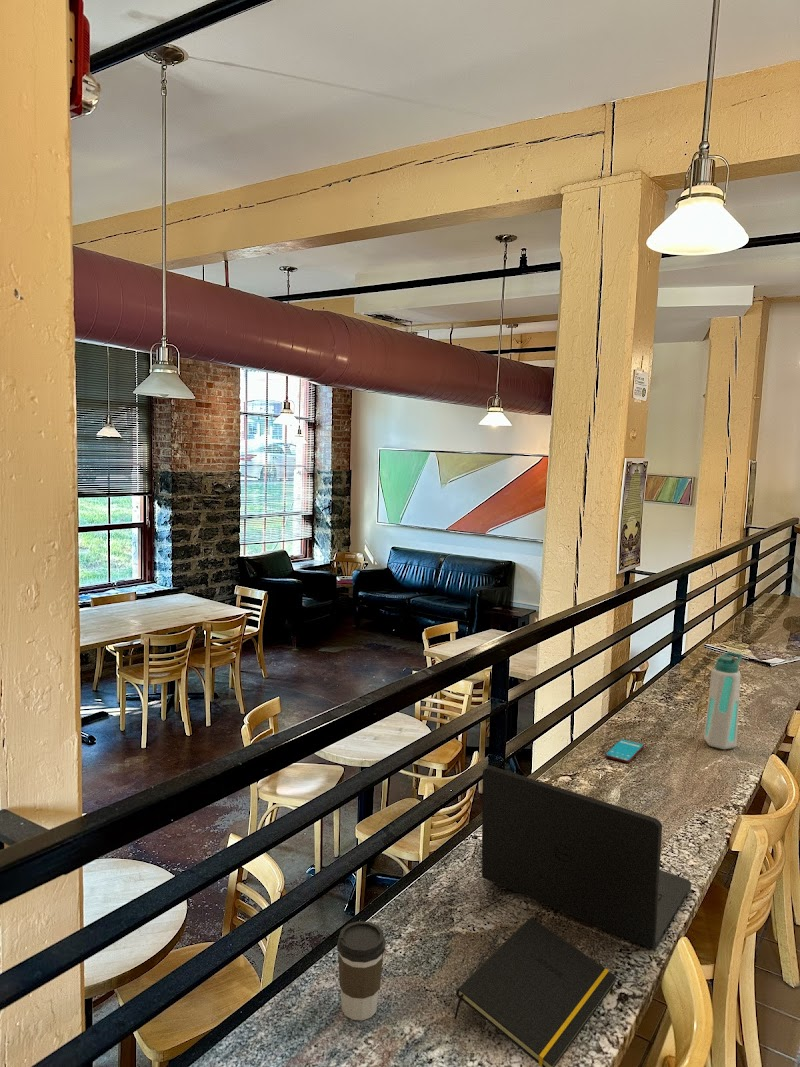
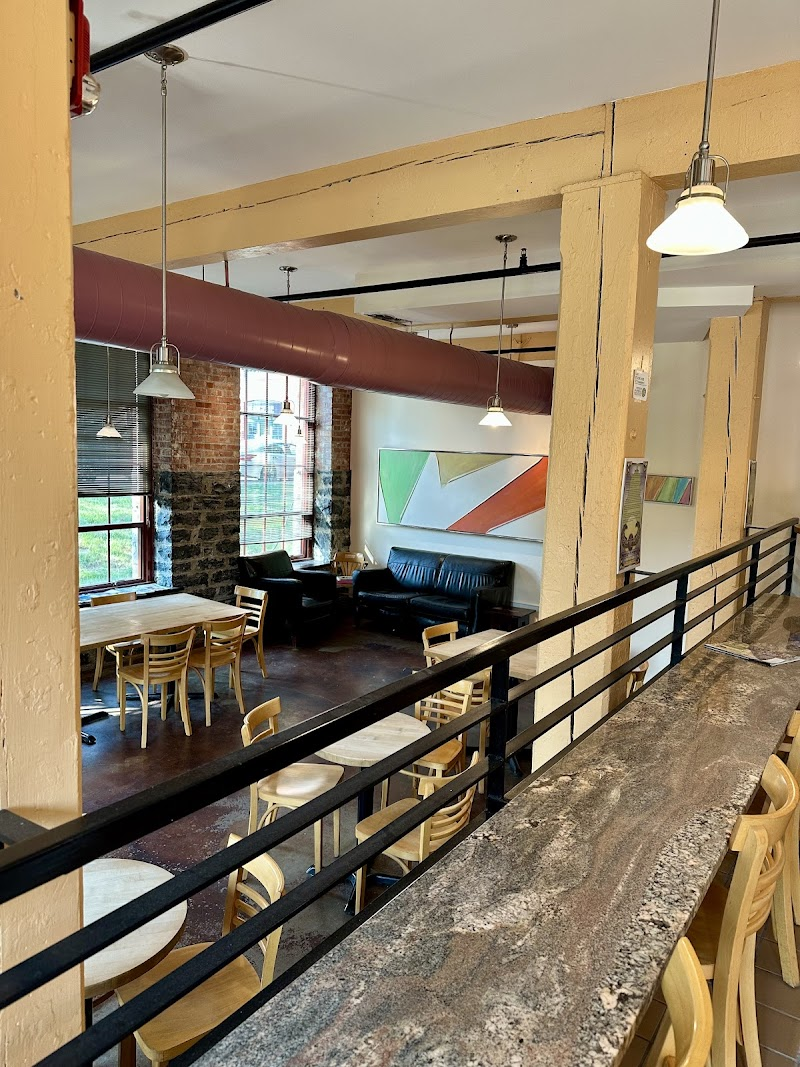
- water bottle [703,651,744,750]
- laptop [481,764,692,950]
- coffee cup [336,920,386,1021]
- notepad [453,916,618,1067]
- smartphone [604,738,645,764]
